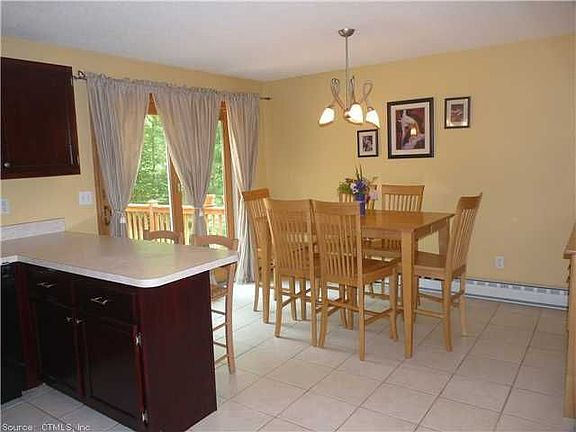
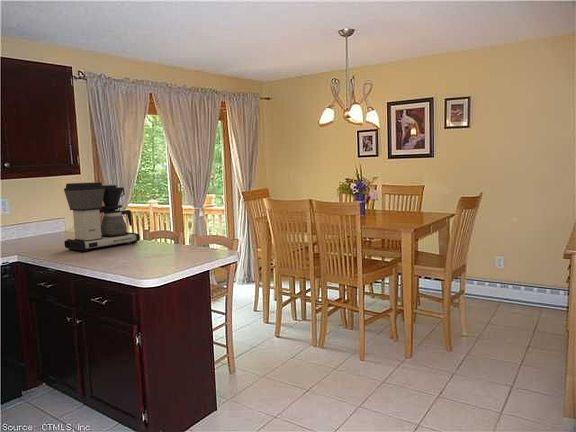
+ coffee maker [63,181,141,253]
